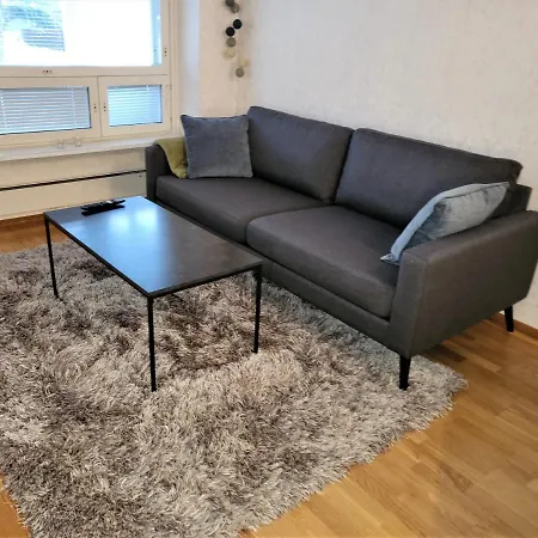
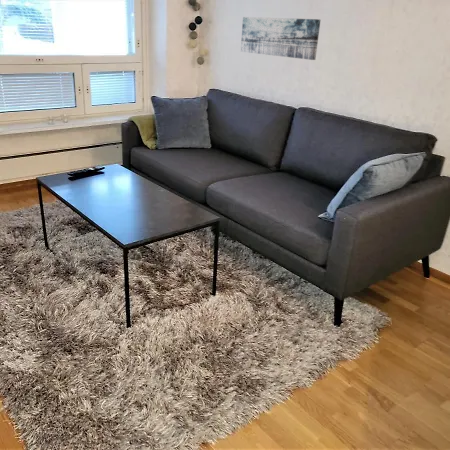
+ wall art [240,16,321,61]
